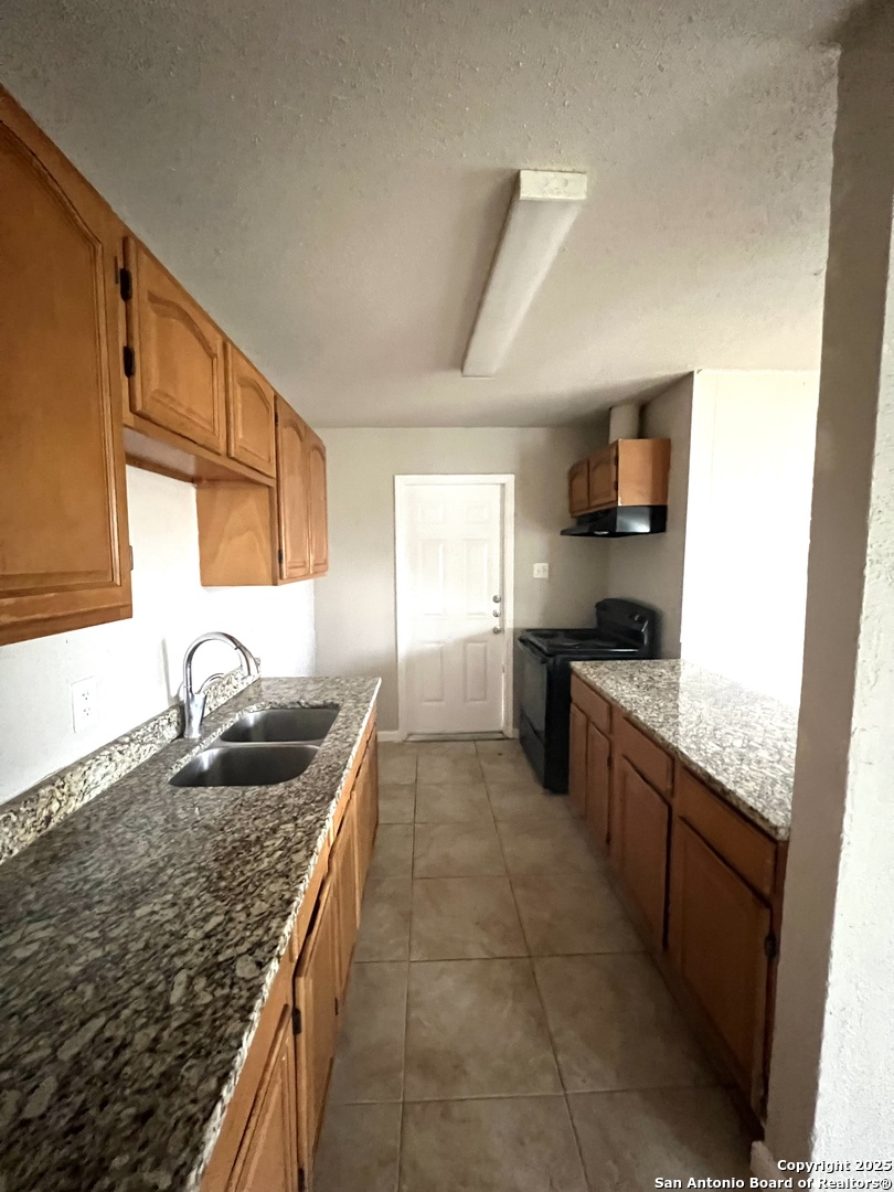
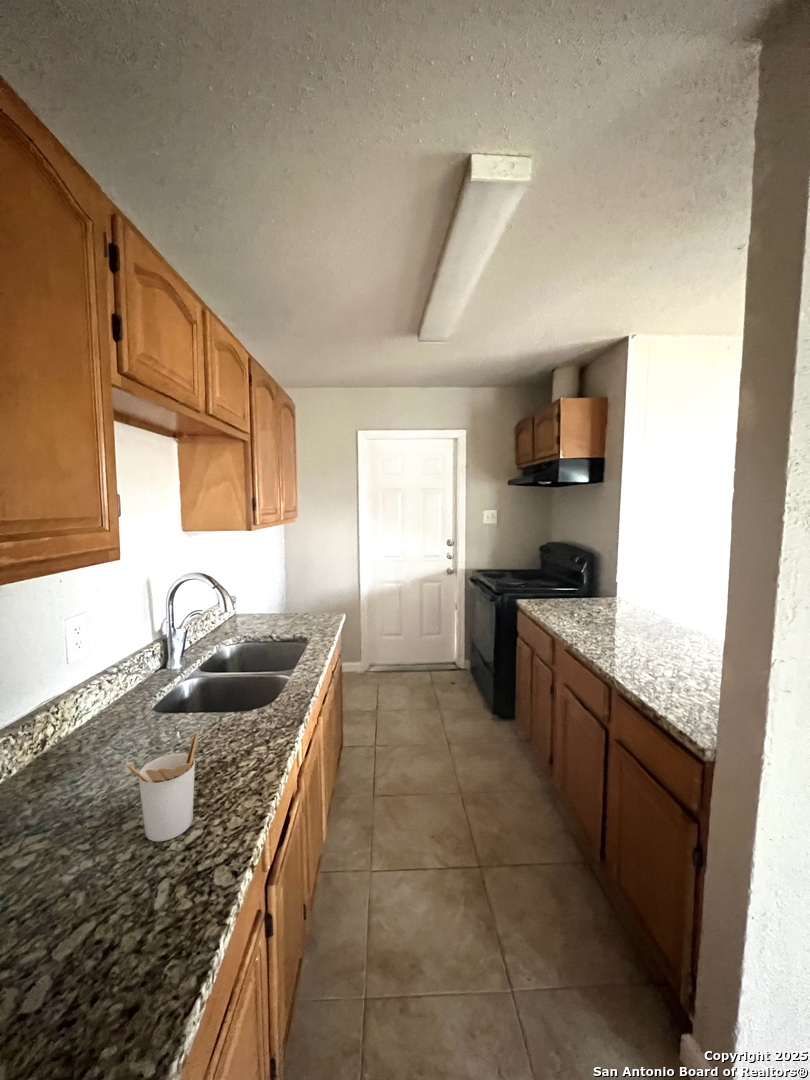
+ utensil holder [124,730,200,842]
